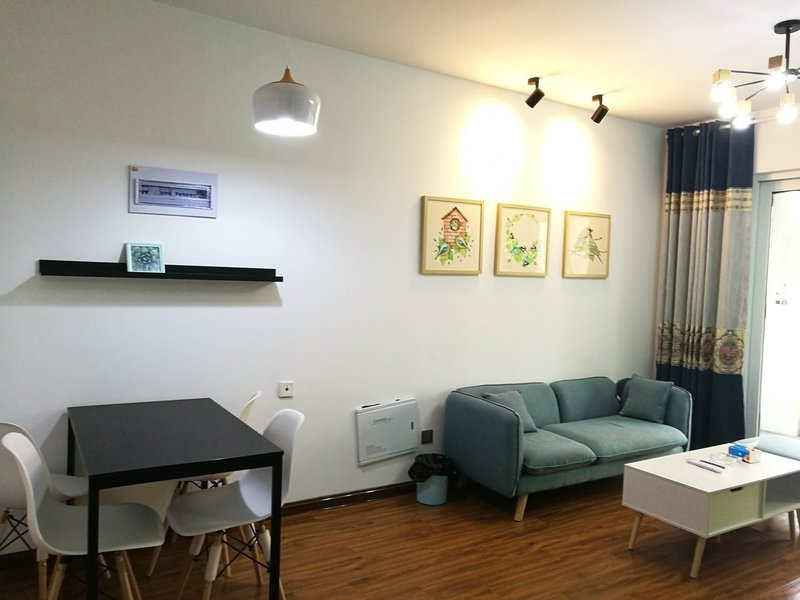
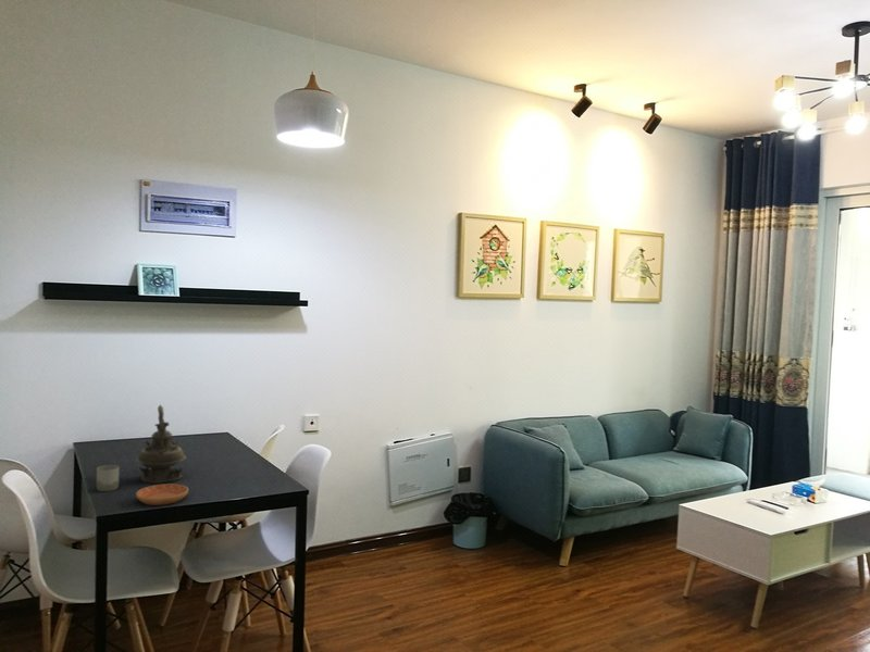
+ saucer [135,482,189,506]
+ cup [96,464,120,492]
+ teapot [135,404,187,485]
